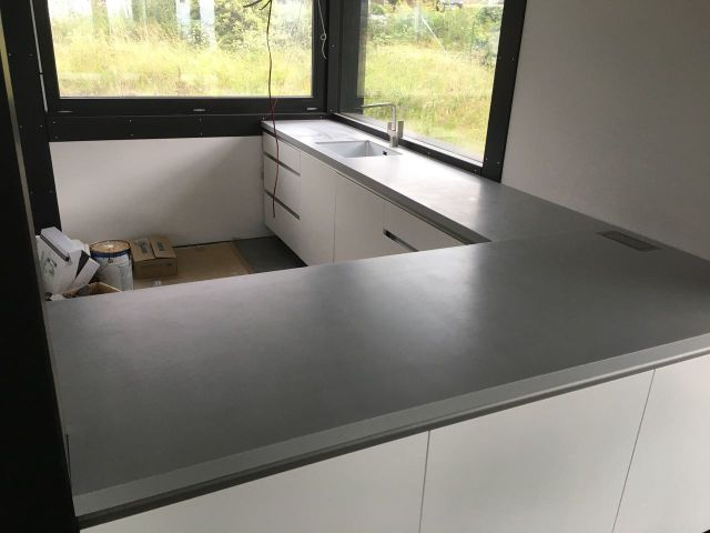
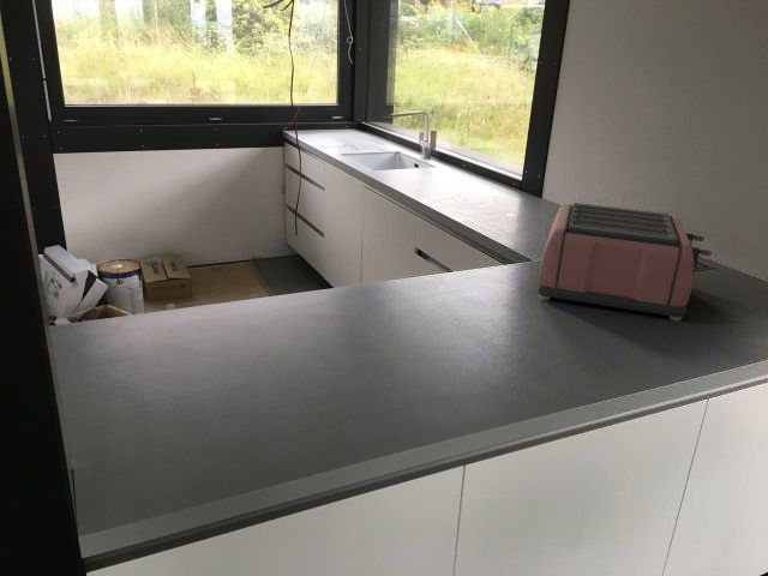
+ toaster [536,202,713,323]
